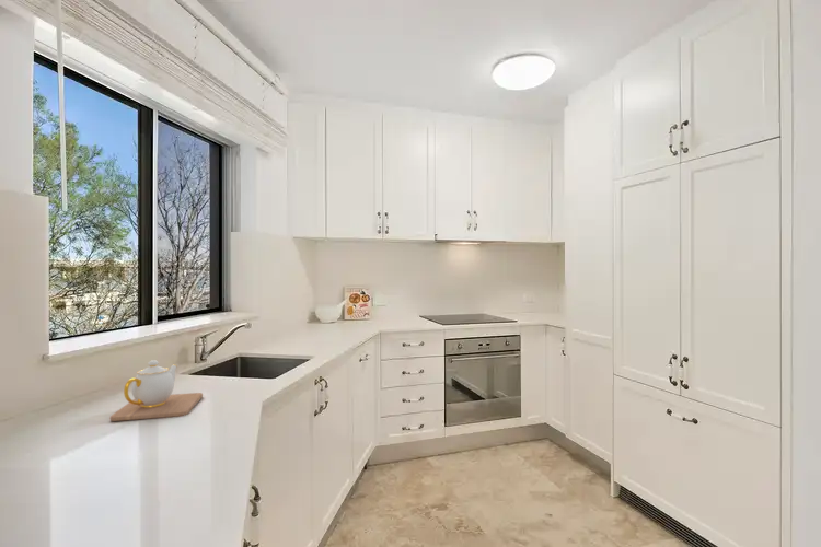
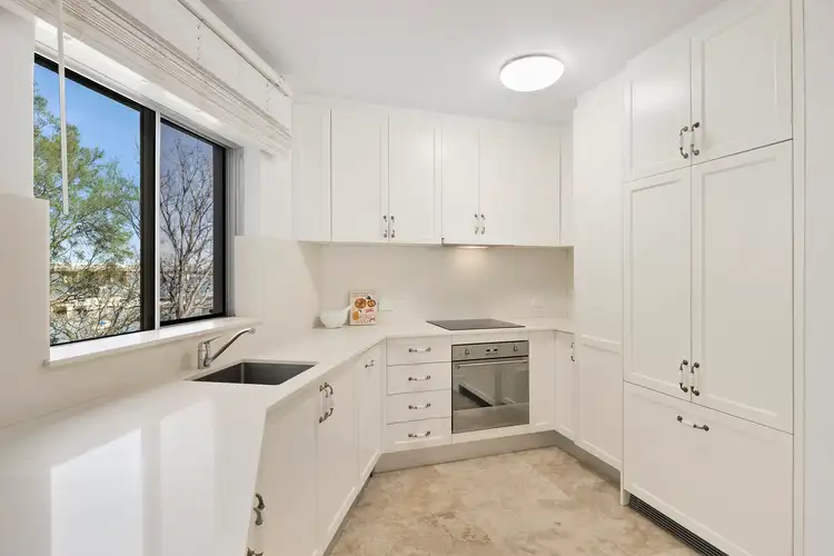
- teapot [109,359,204,422]
